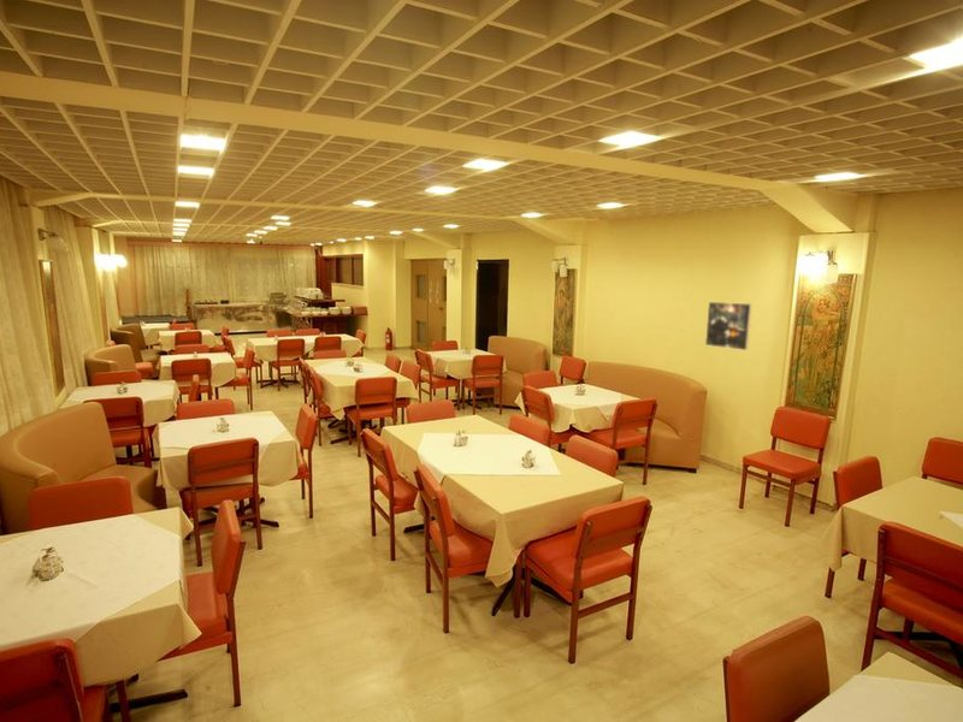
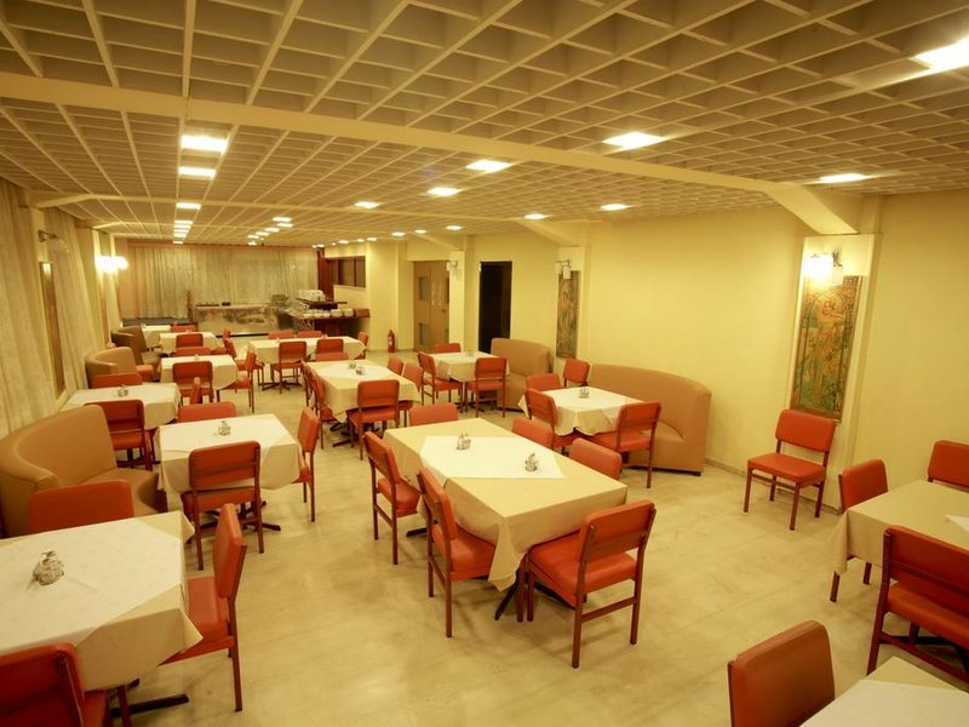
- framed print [704,301,754,351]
